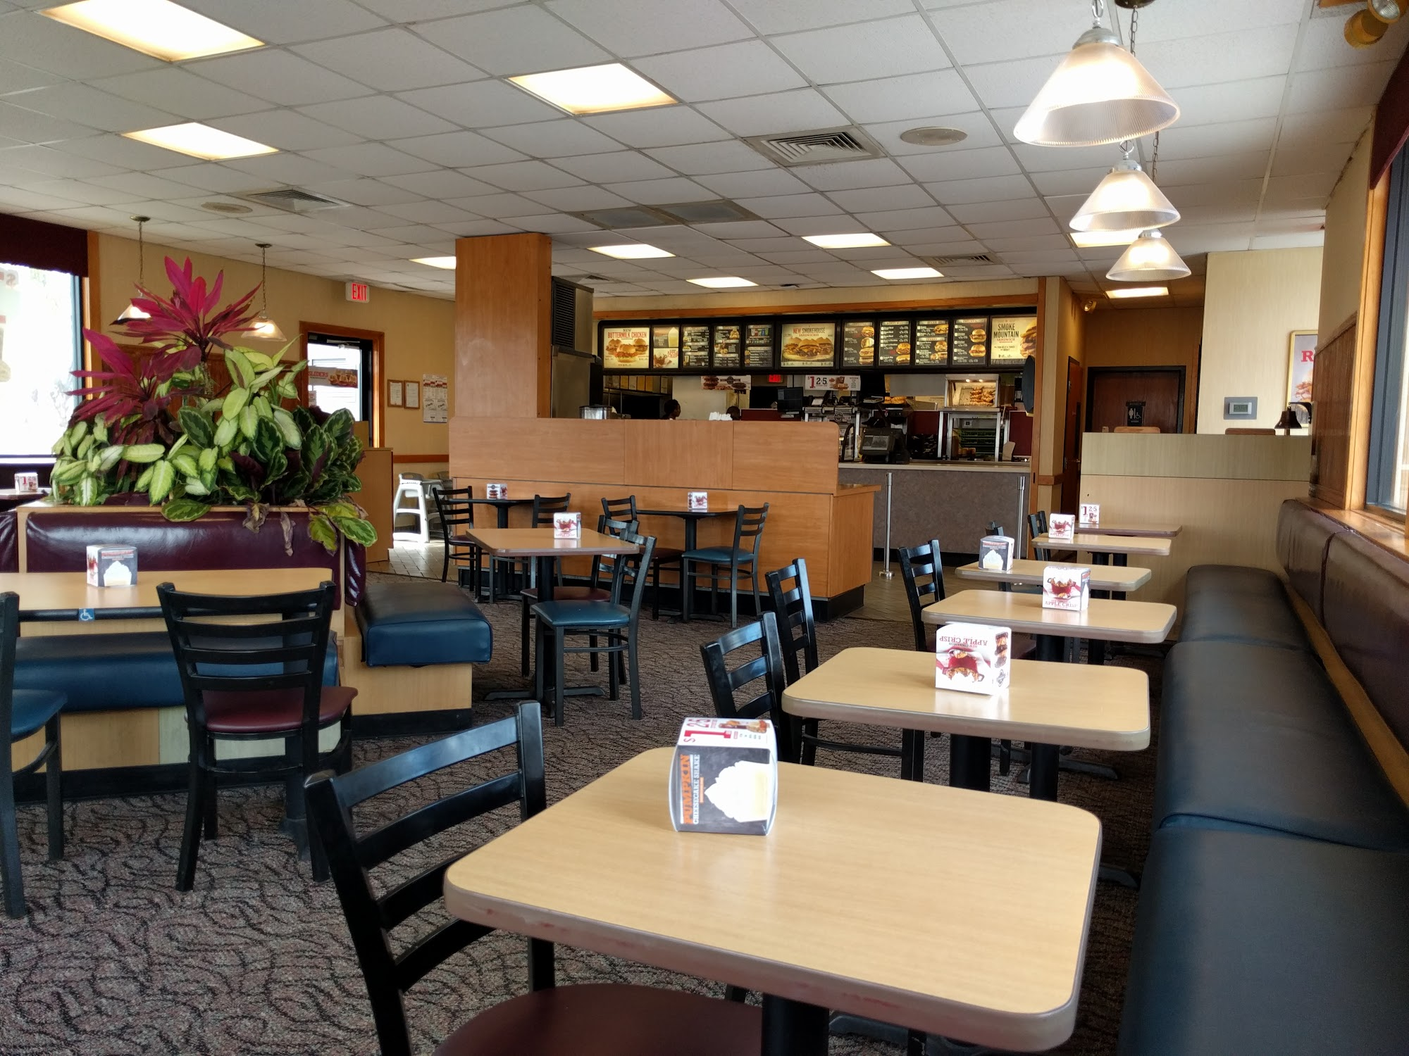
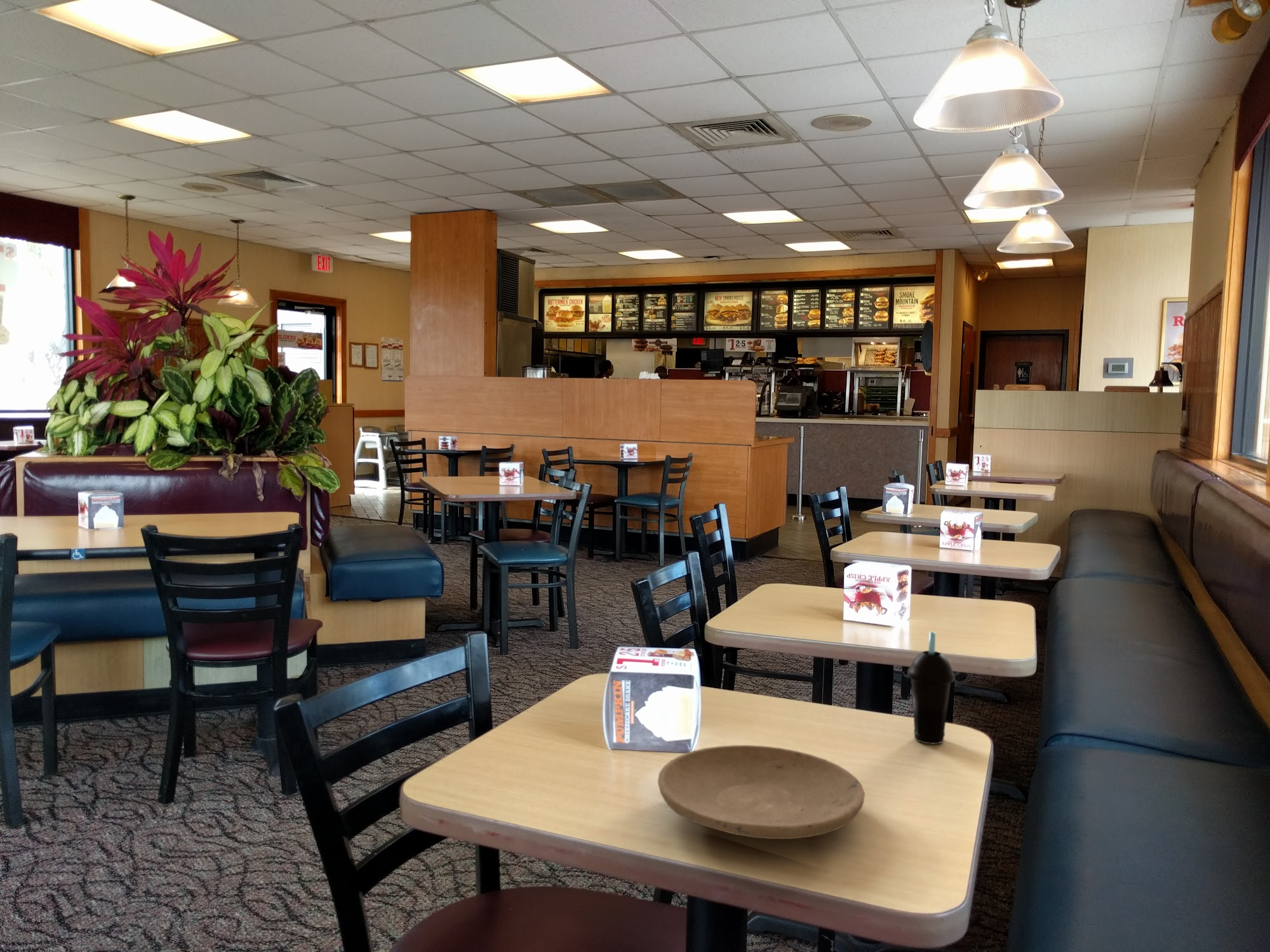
+ plate [657,744,866,840]
+ cup [907,631,956,745]
